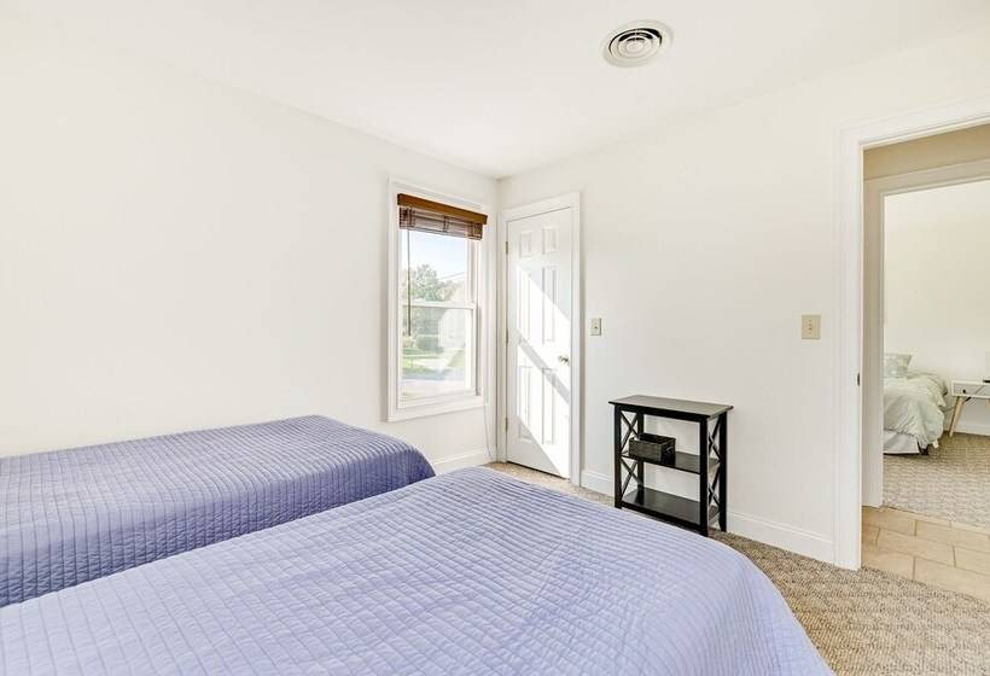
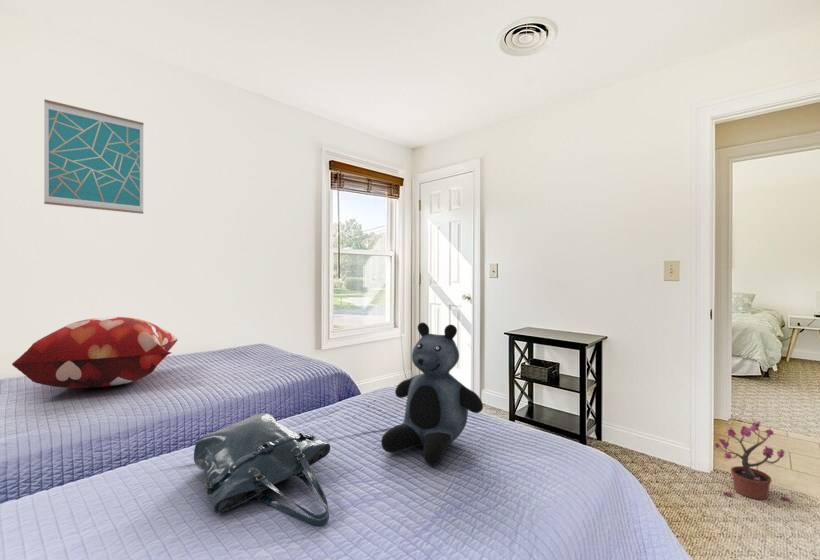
+ potted plant [714,420,790,502]
+ decorative pillow [11,316,178,389]
+ tote bag [193,412,331,527]
+ teddy bear [380,322,484,466]
+ wall art [43,98,145,215]
